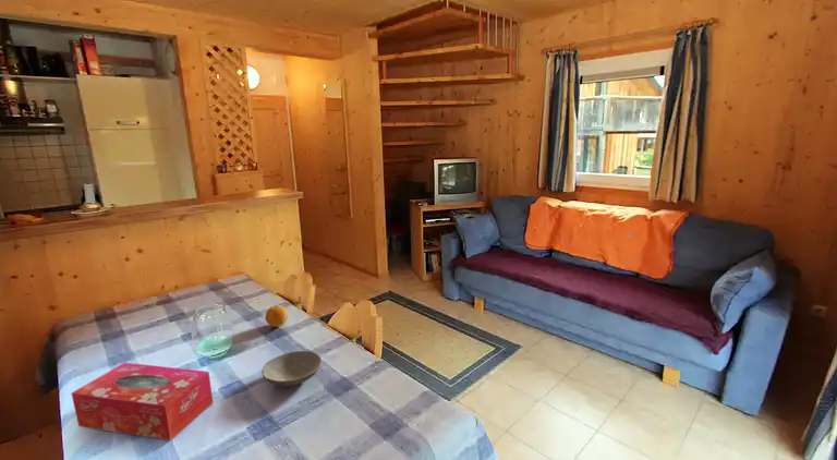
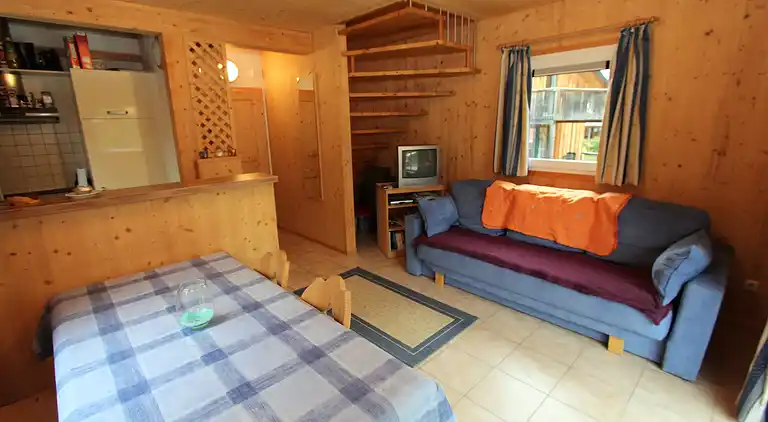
- fruit [264,304,289,328]
- tissue box [70,362,215,441]
- bowl [260,350,323,387]
